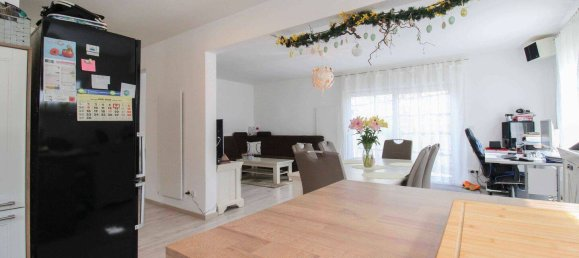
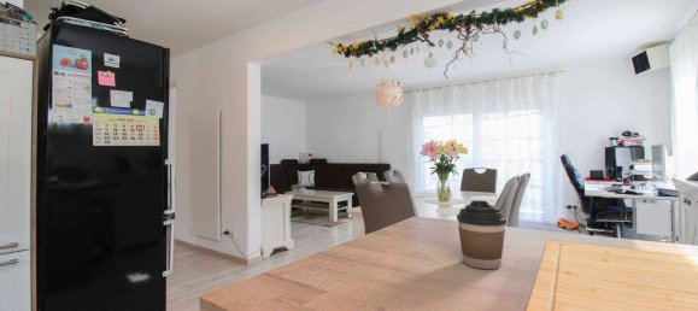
+ coffee cup [456,199,508,270]
